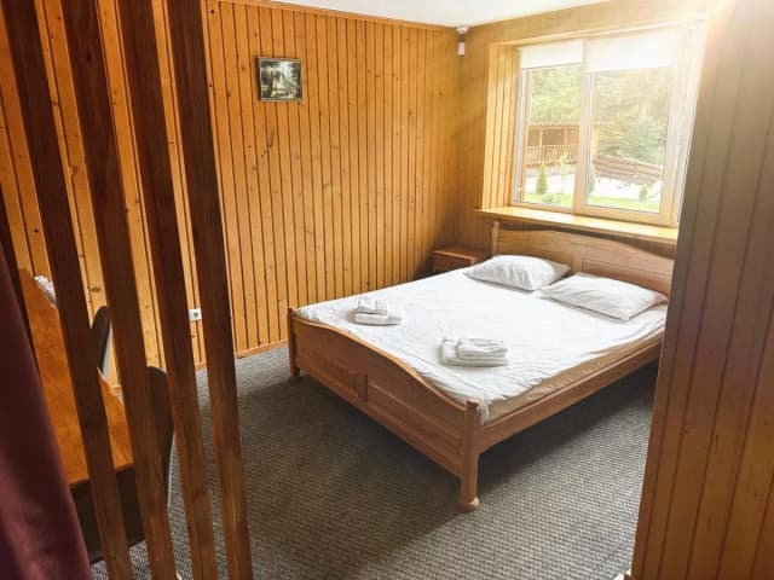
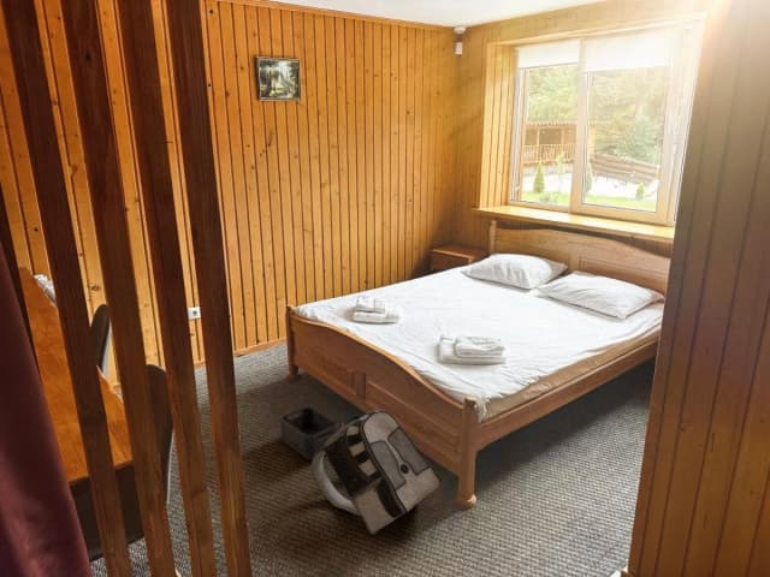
+ backpack [310,409,442,536]
+ storage bin [279,405,339,460]
